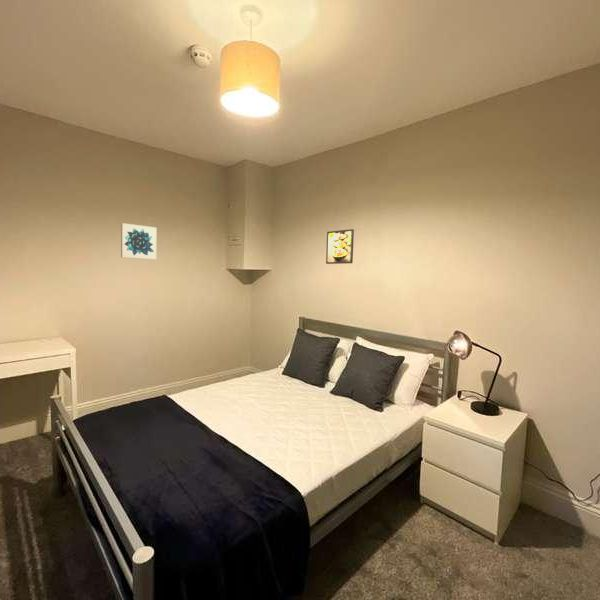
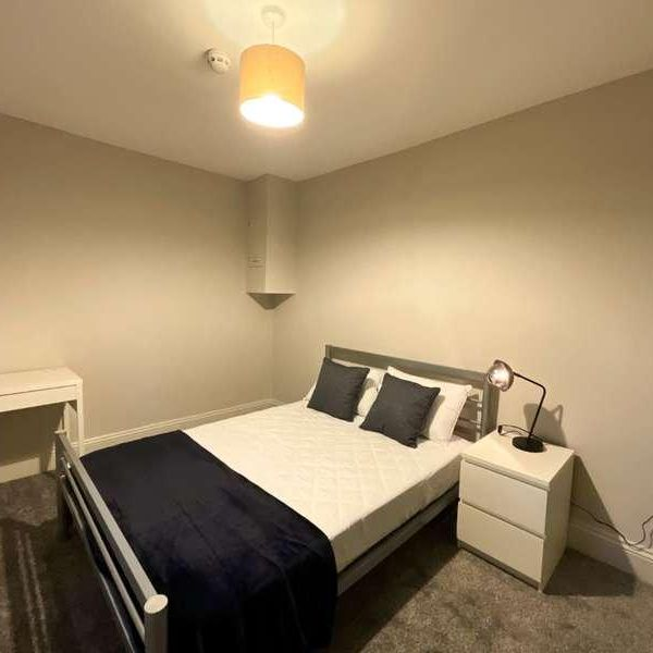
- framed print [325,228,355,265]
- wall art [120,222,157,260]
